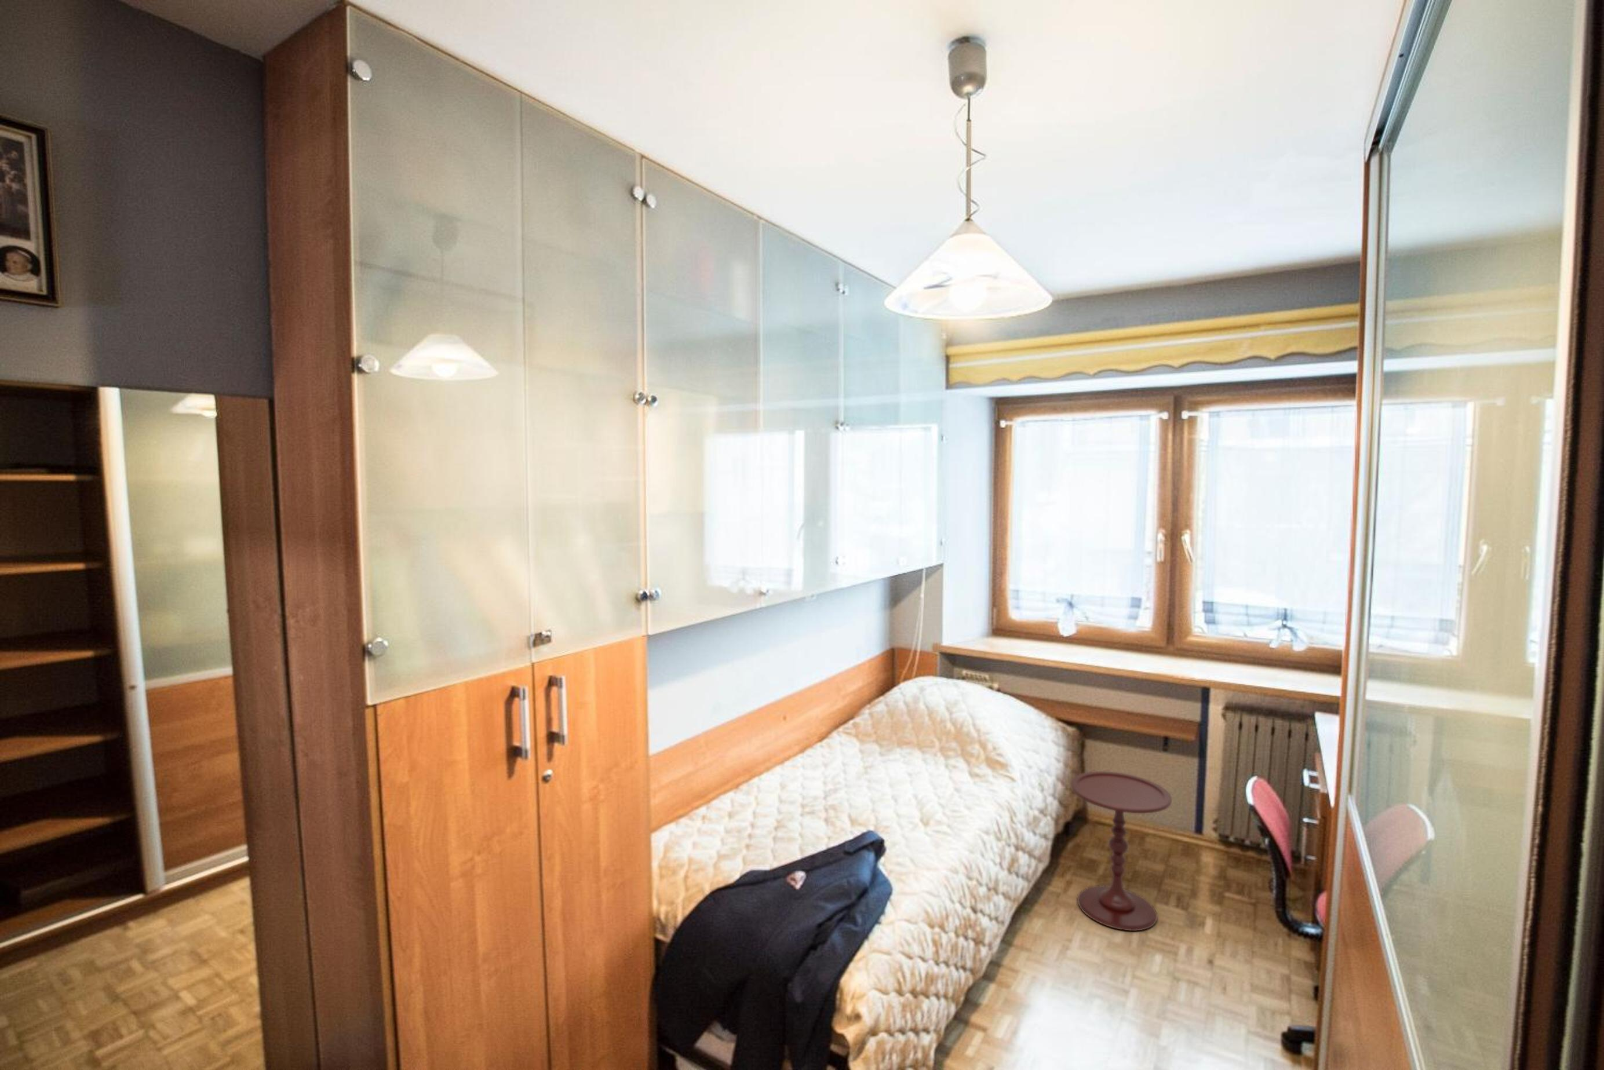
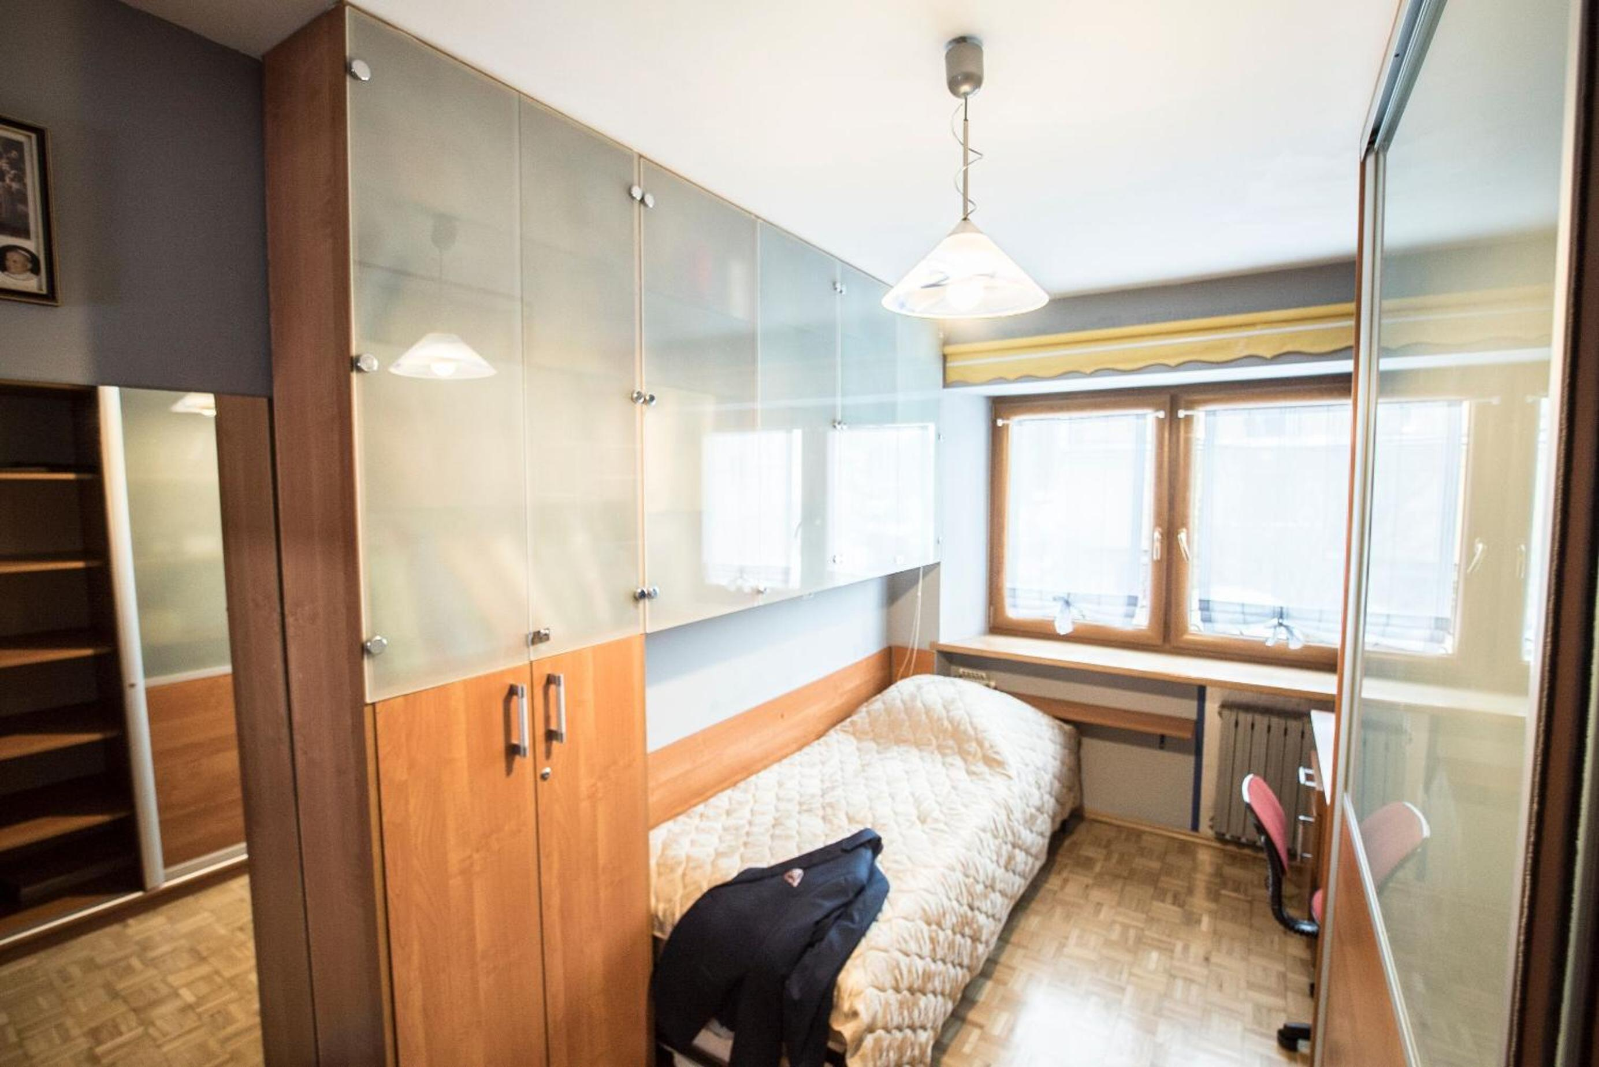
- side table [1070,770,1173,931]
